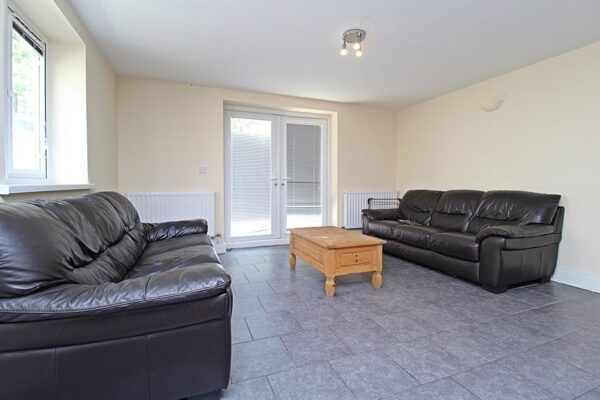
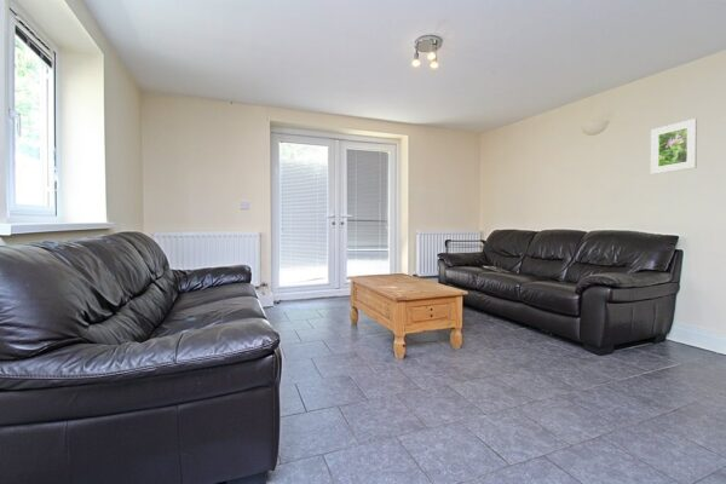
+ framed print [650,117,698,175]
